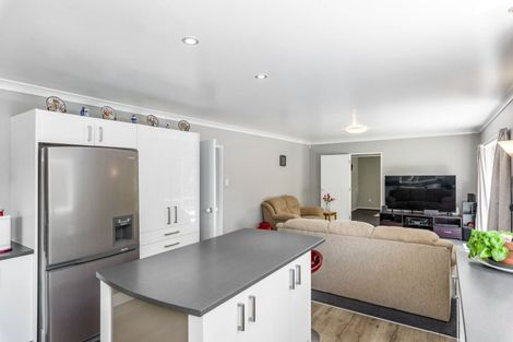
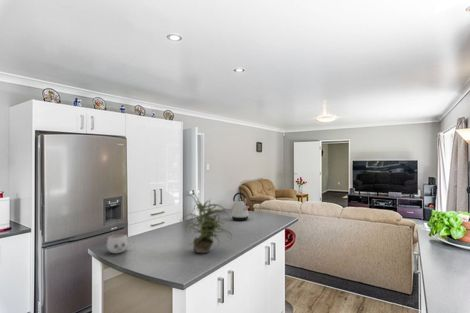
+ potted plant [179,193,233,254]
+ mug [106,232,136,254]
+ kettle [231,192,250,222]
